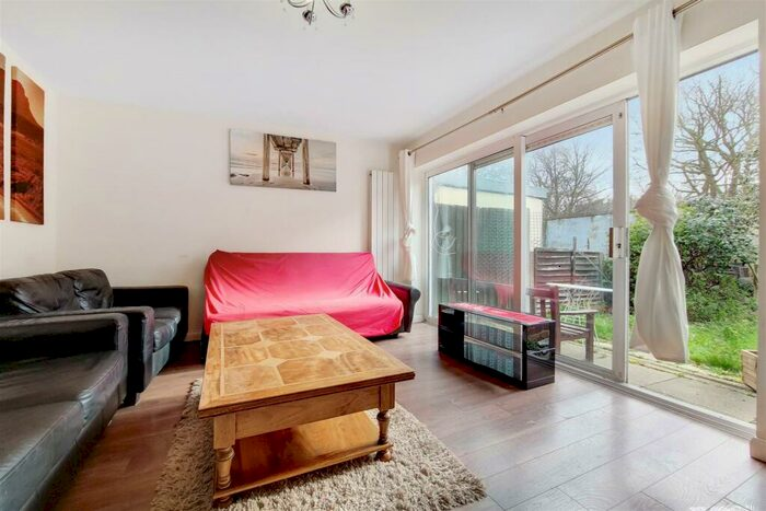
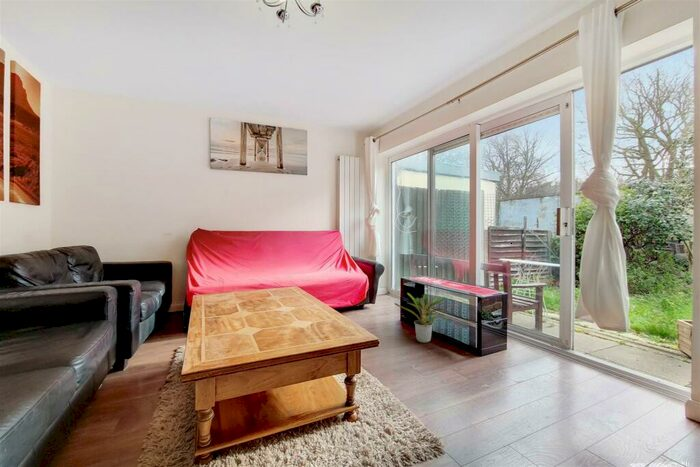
+ potted plant [394,292,448,344]
